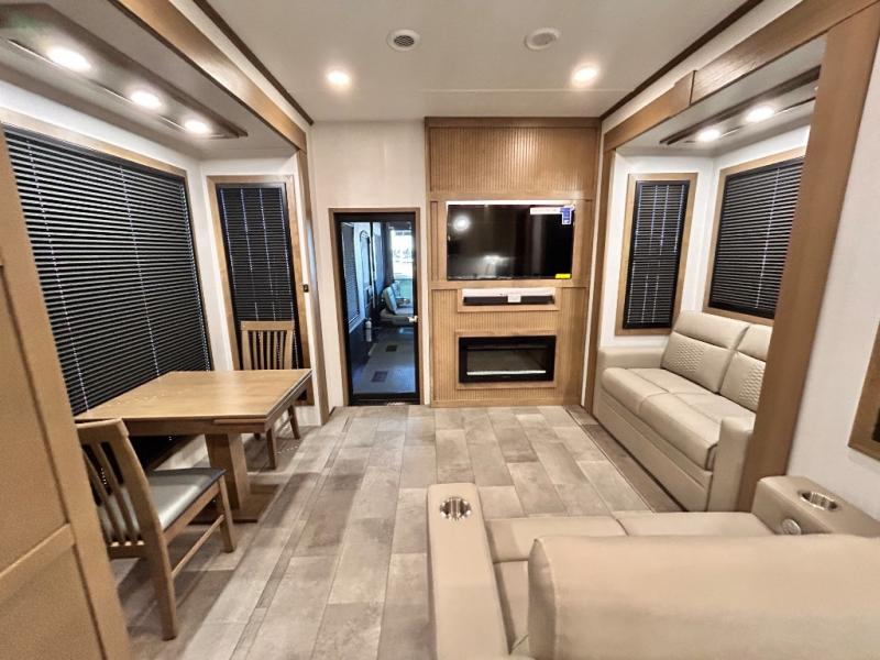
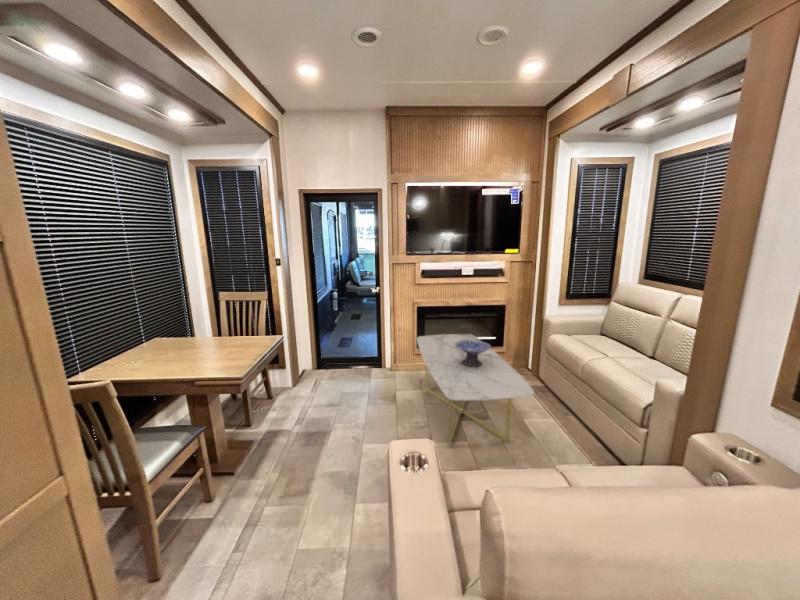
+ coffee table [416,333,535,448]
+ decorative bowl [454,340,492,367]
